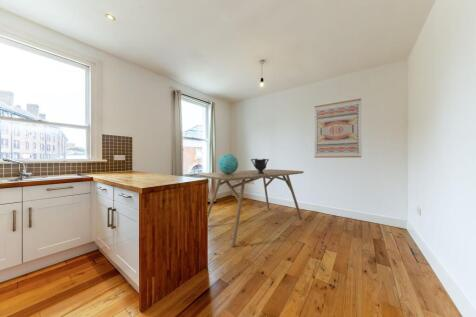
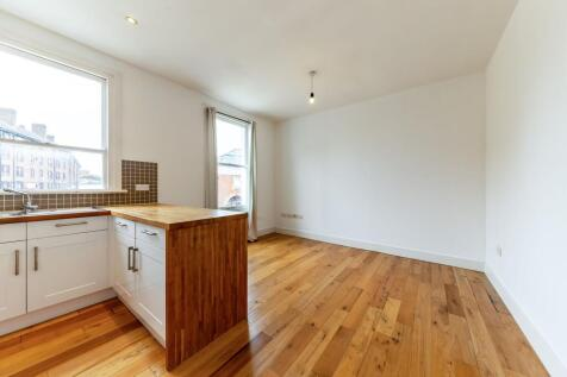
- decorative globe [217,153,239,174]
- dining table [197,168,305,247]
- wall art [313,97,362,159]
- decorative urn [250,158,270,175]
